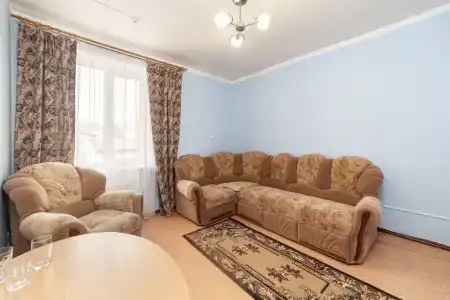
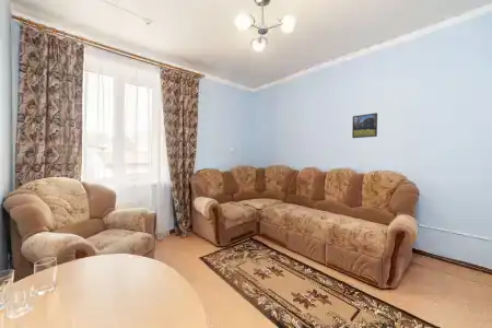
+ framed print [351,112,378,139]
